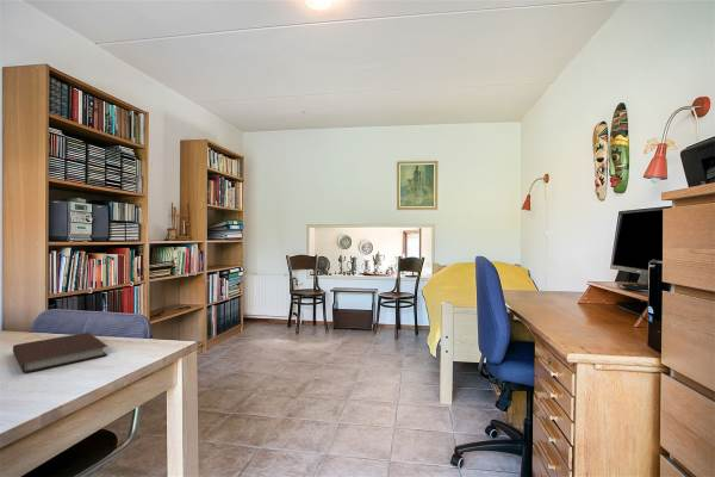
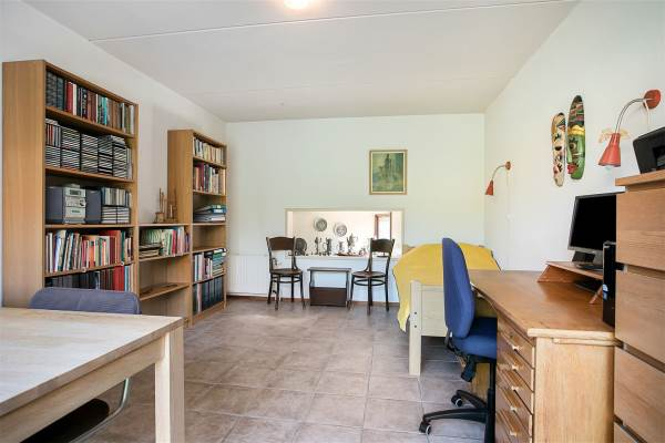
- notebook [12,332,108,373]
